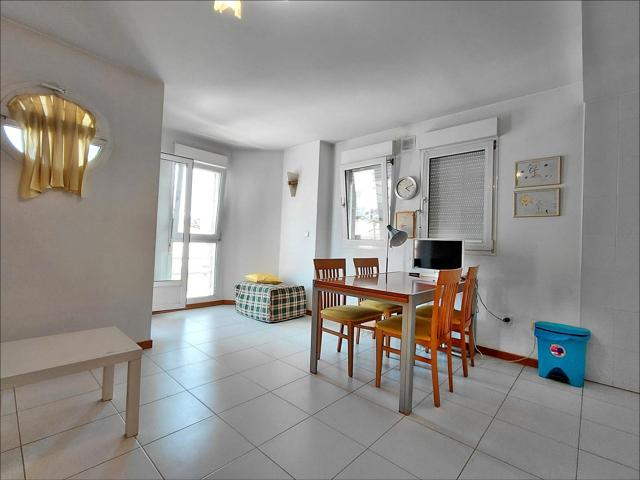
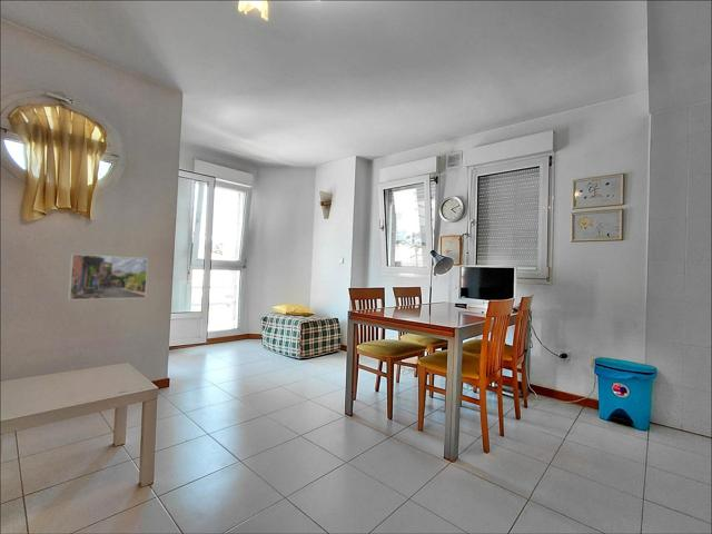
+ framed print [68,253,149,301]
